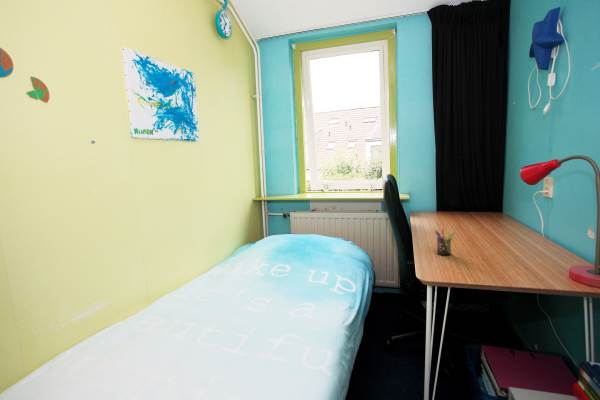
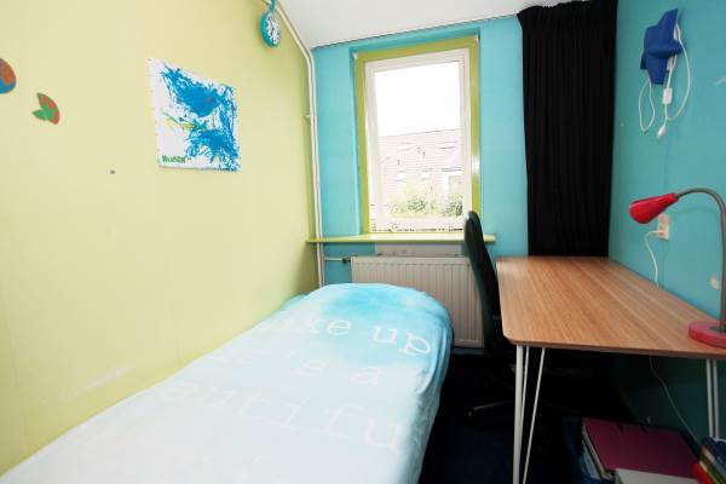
- pen holder [434,227,456,256]
